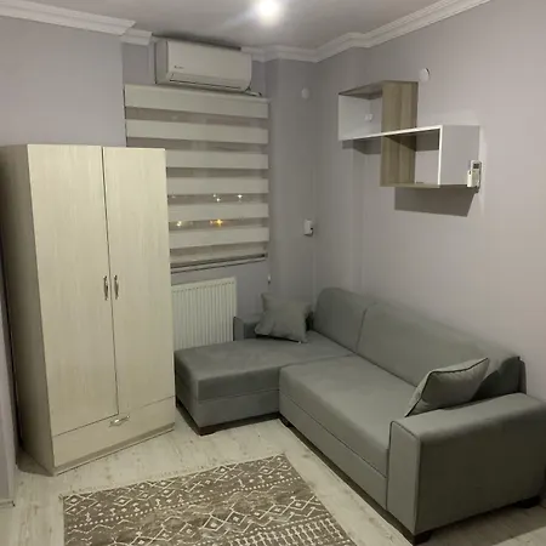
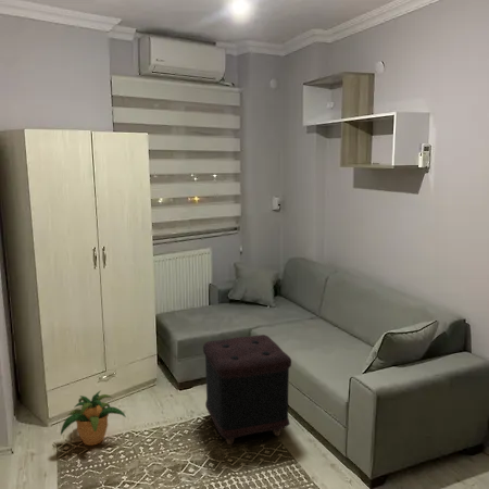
+ ottoman [202,334,292,446]
+ potted plant [60,390,127,447]
